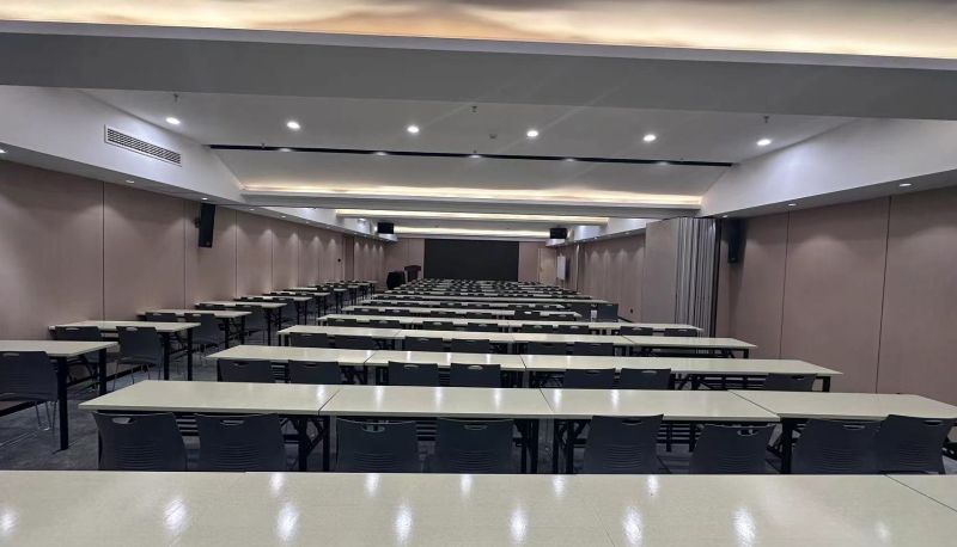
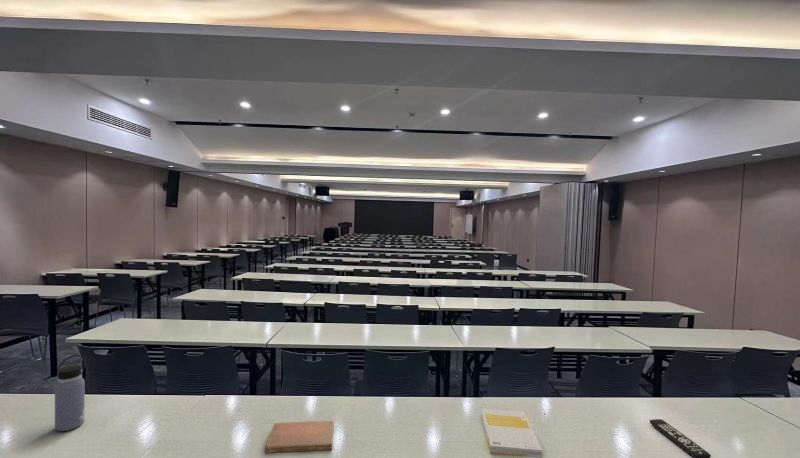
+ notebook [264,420,335,455]
+ book [480,408,543,458]
+ water bottle [54,354,86,432]
+ remote control [649,418,712,458]
